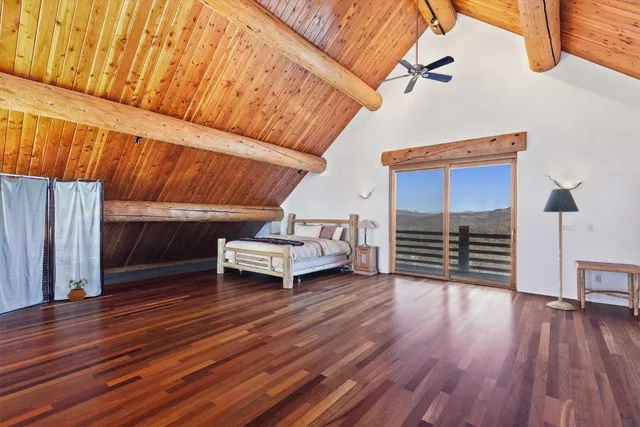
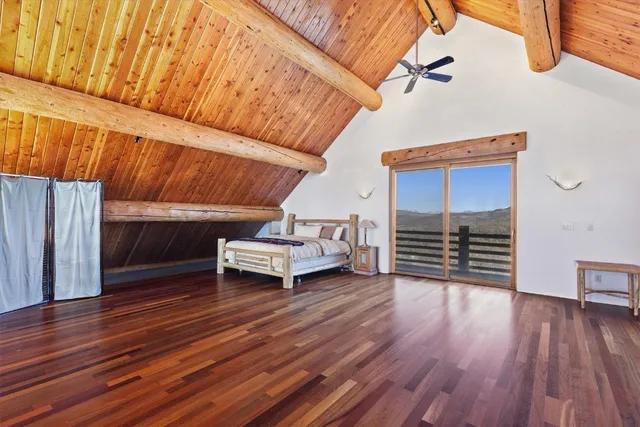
- potted plant [66,277,88,302]
- floor lamp [542,188,580,311]
